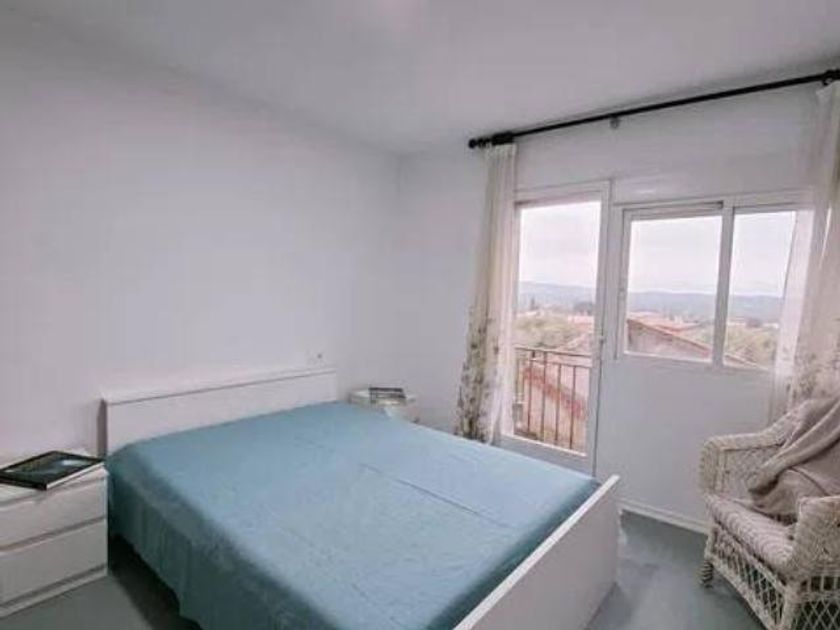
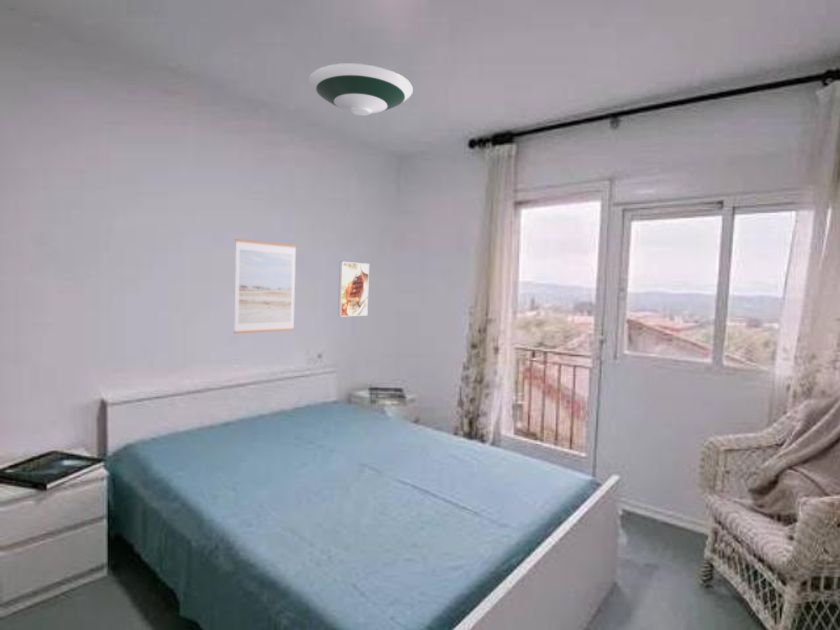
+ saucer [307,62,414,117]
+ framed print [337,261,370,317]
+ wall art [233,238,297,334]
